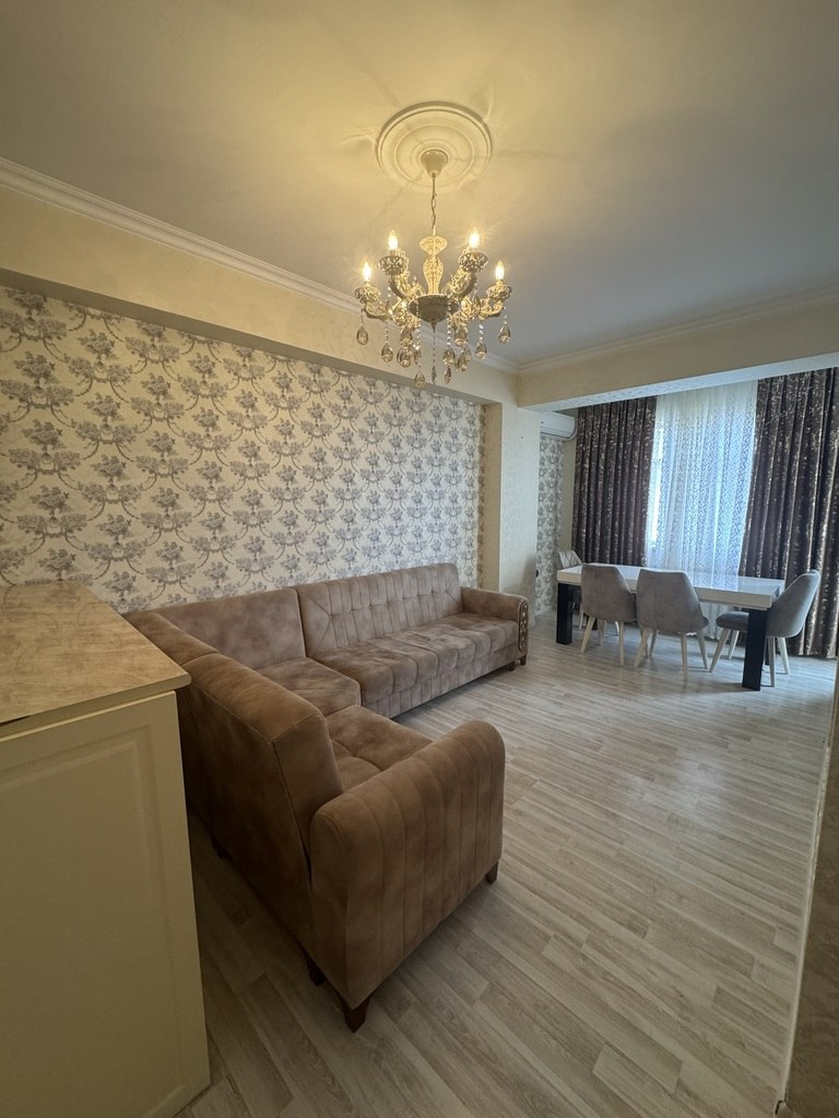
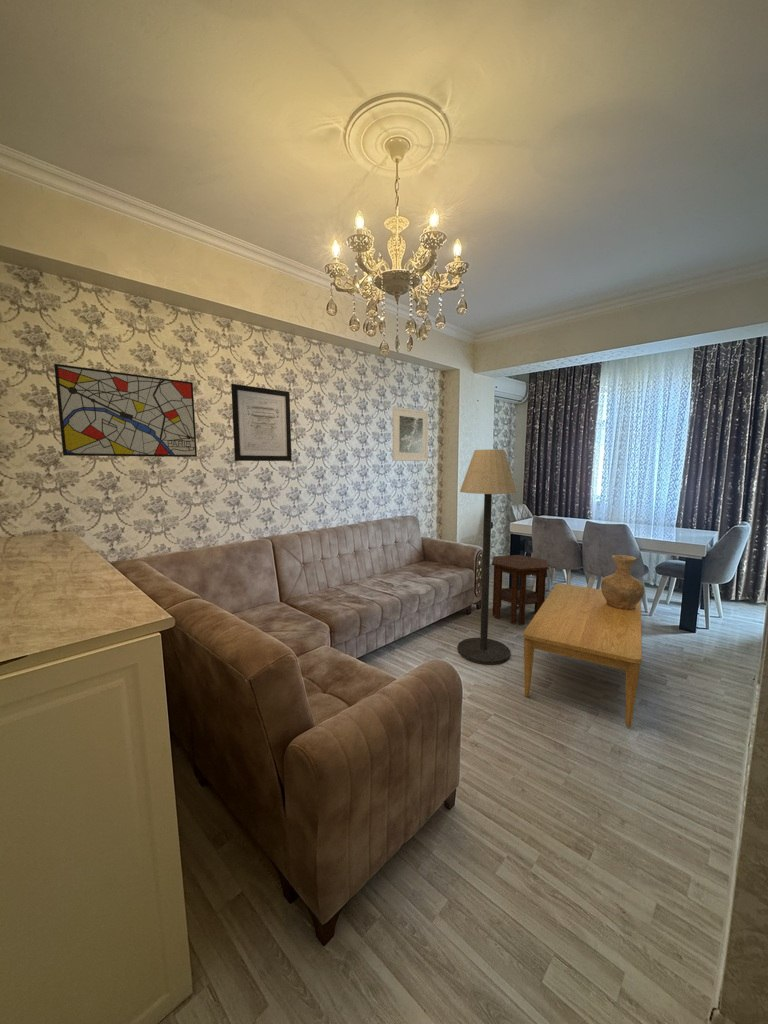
+ wall art [230,383,293,462]
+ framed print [392,405,429,462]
+ wall art [53,363,198,458]
+ coffee table [522,583,643,728]
+ side table [491,554,550,626]
+ vase [600,554,645,610]
+ floor lamp [456,448,518,665]
